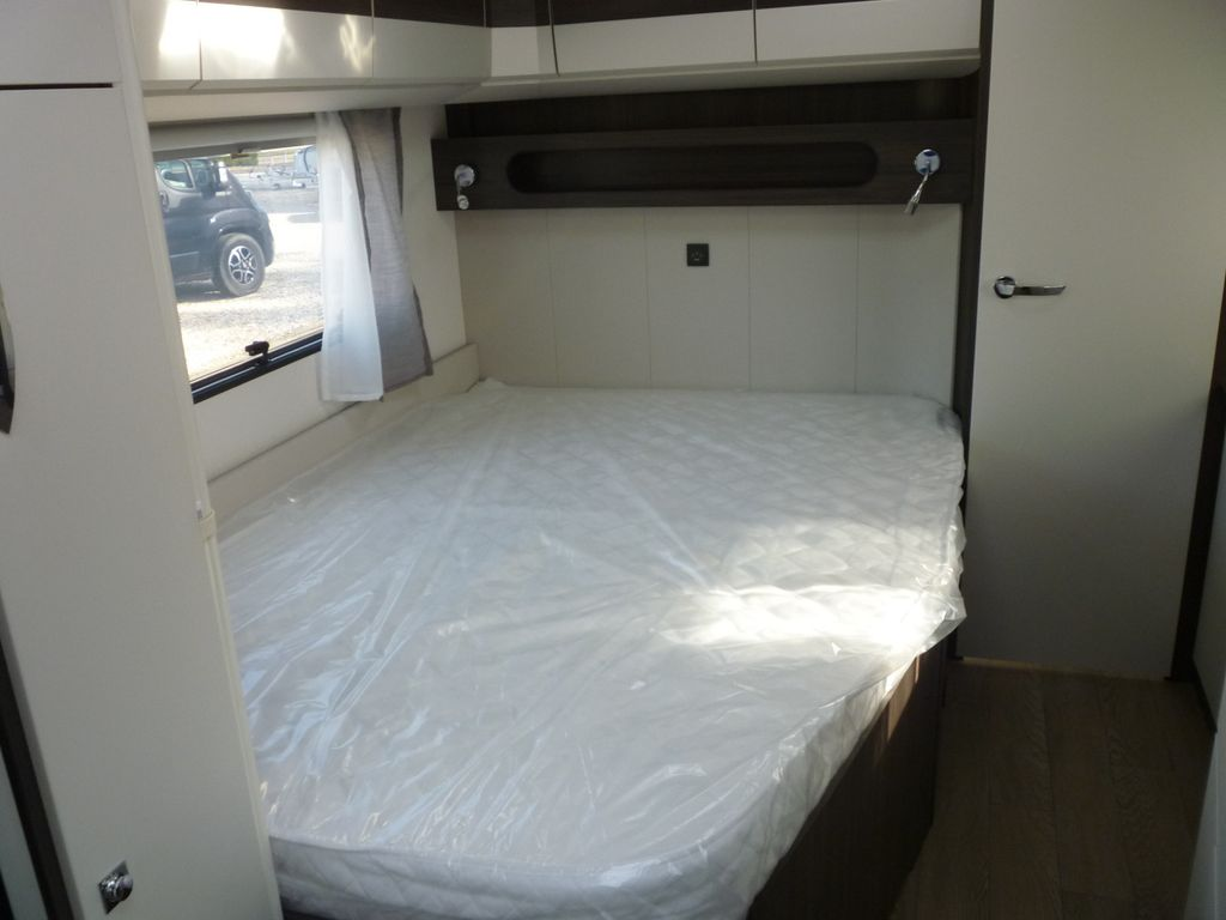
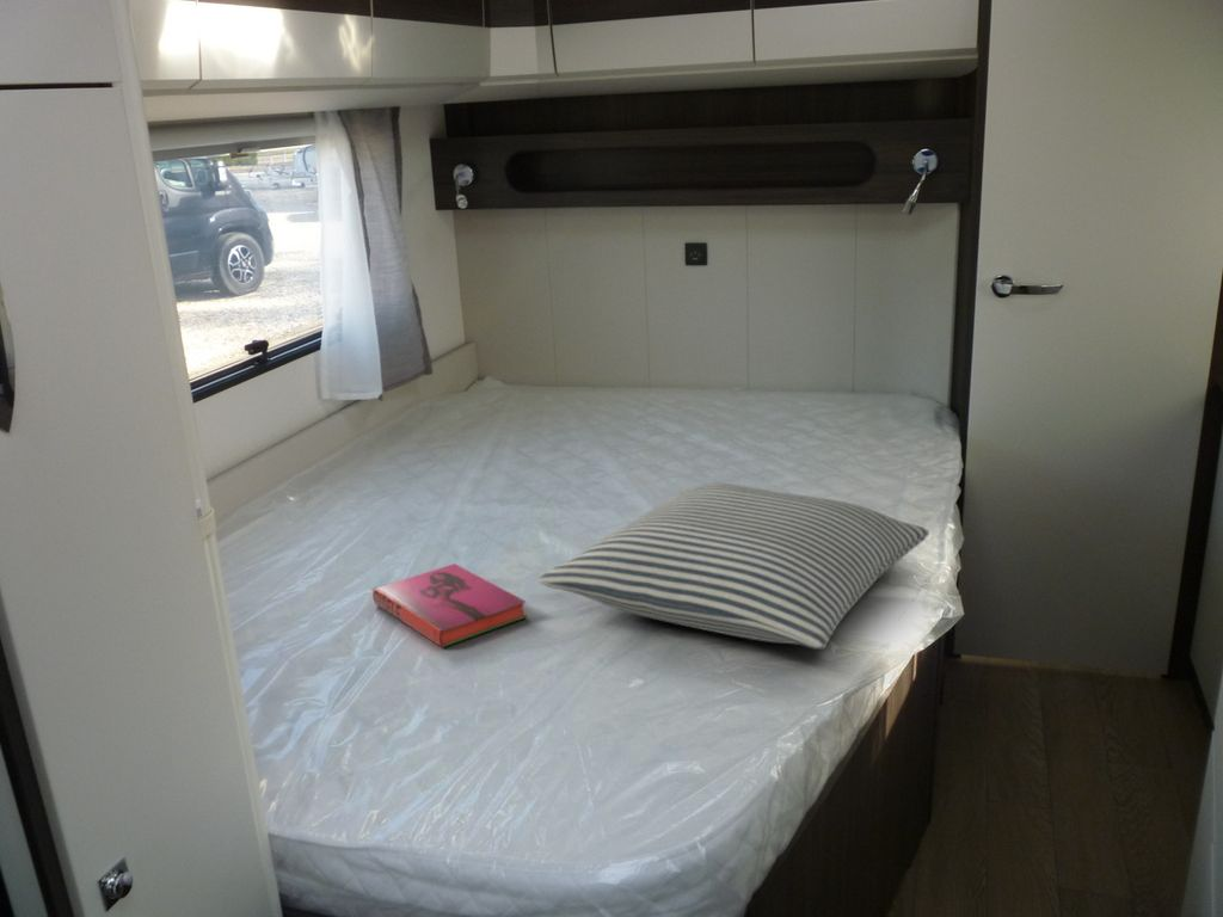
+ hardback book [371,562,528,650]
+ pillow [537,481,930,651]
